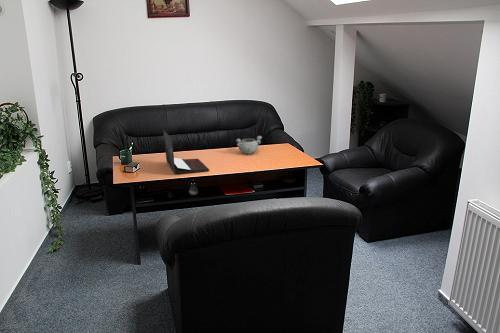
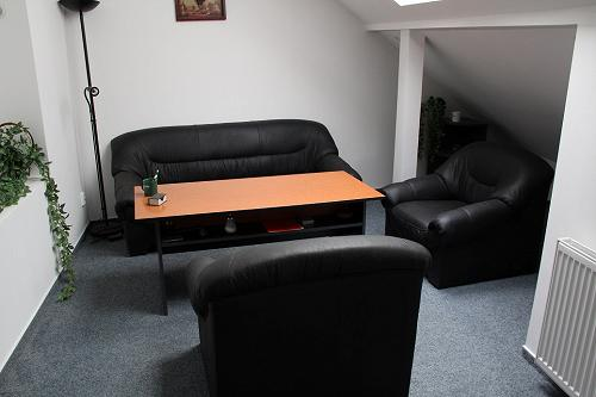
- decorative bowl [235,135,263,155]
- laptop [163,130,210,174]
